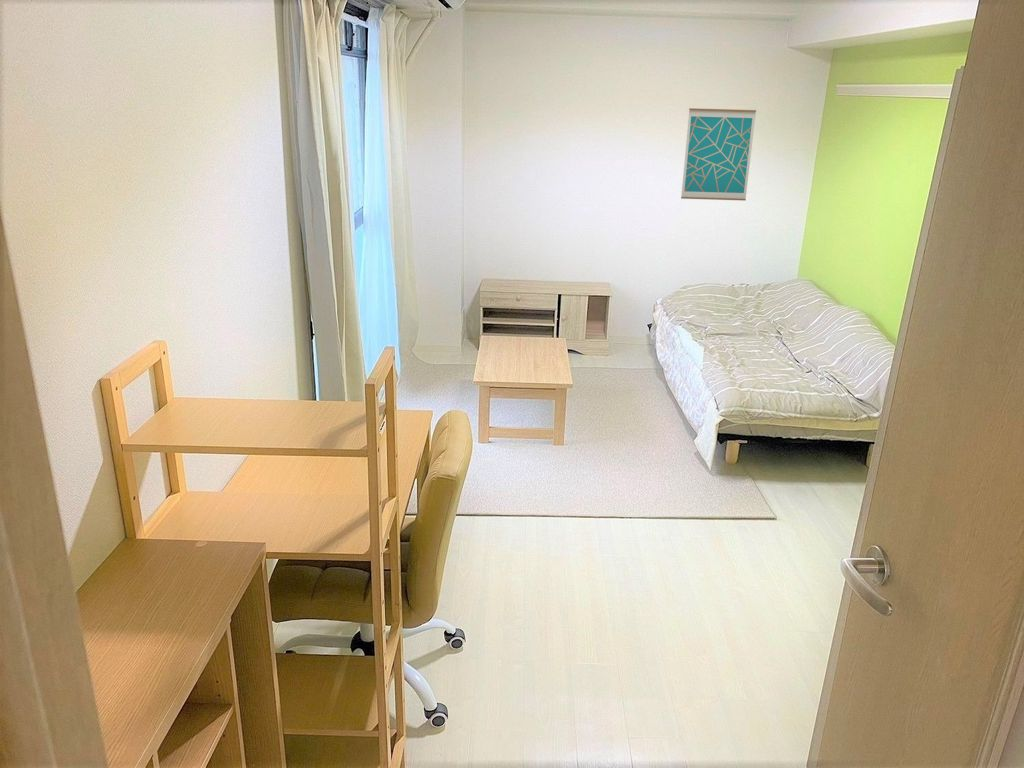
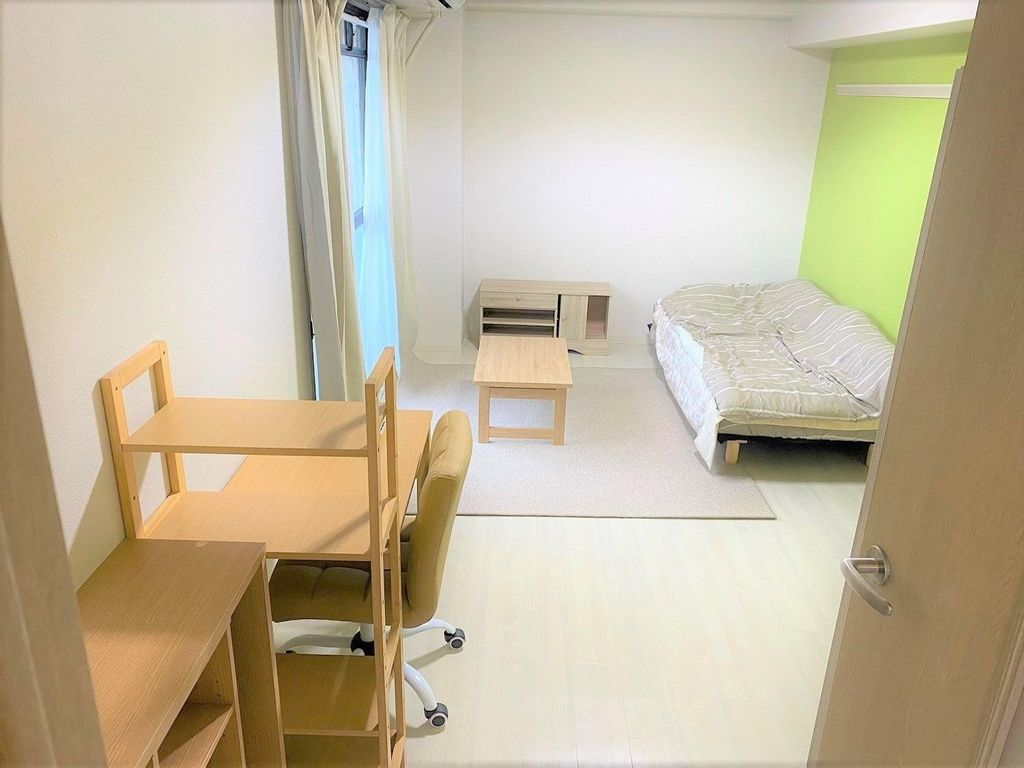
- wall art [680,107,757,202]
